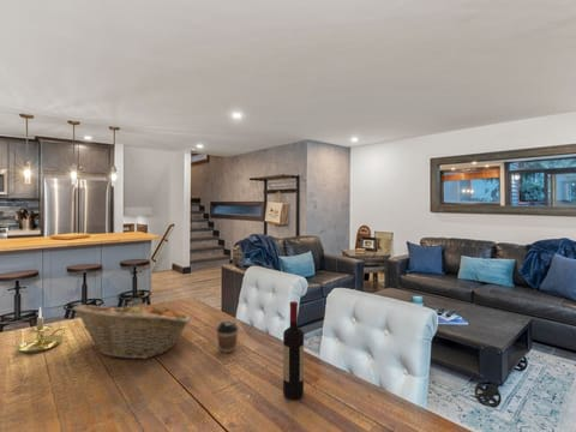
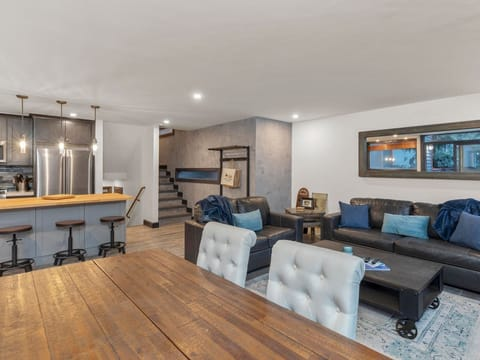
- wine bottle [282,300,305,401]
- candle holder [14,306,67,354]
- fruit basket [71,300,192,360]
- coffee cup [215,319,240,354]
